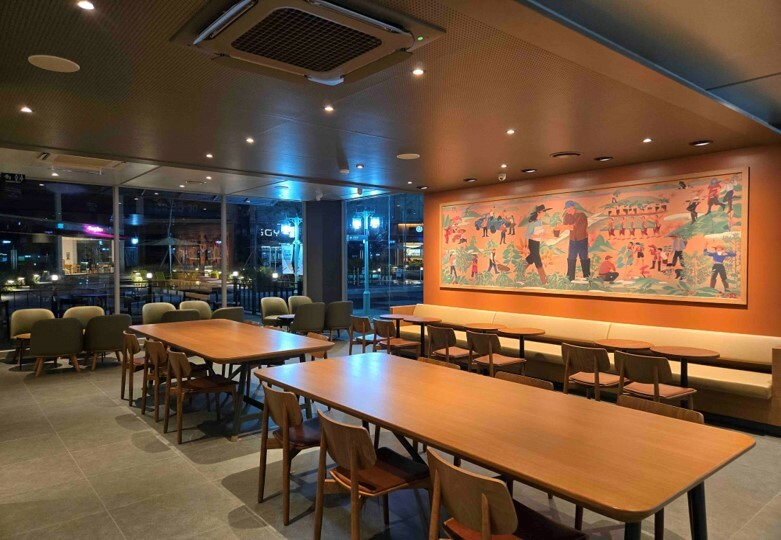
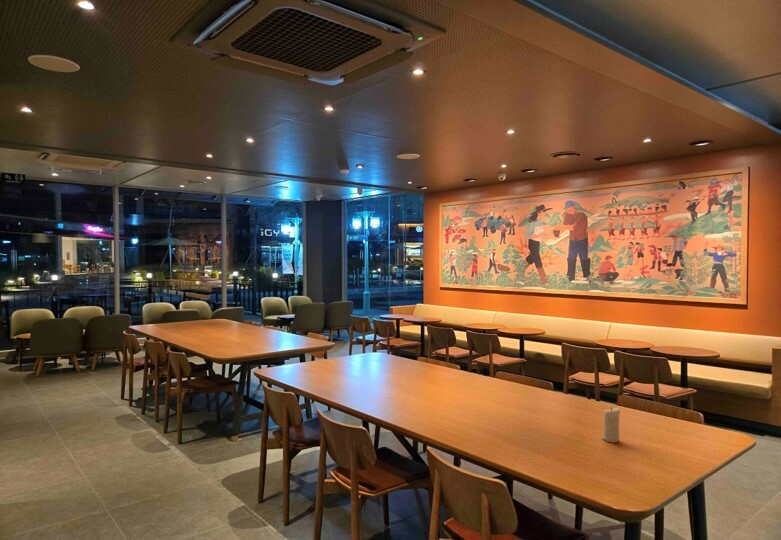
+ candle [601,406,621,444]
